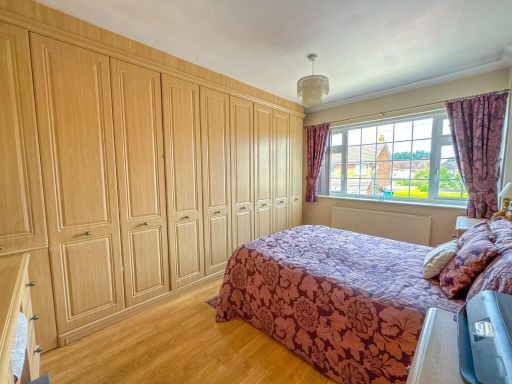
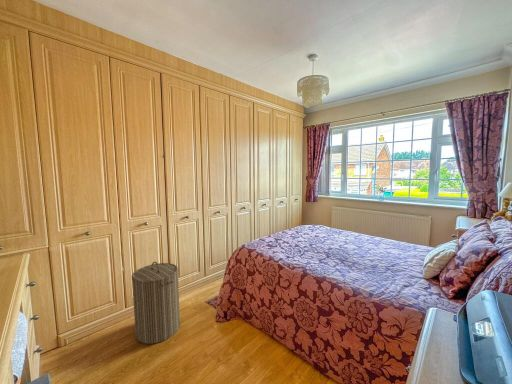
+ laundry hamper [131,261,181,345]
